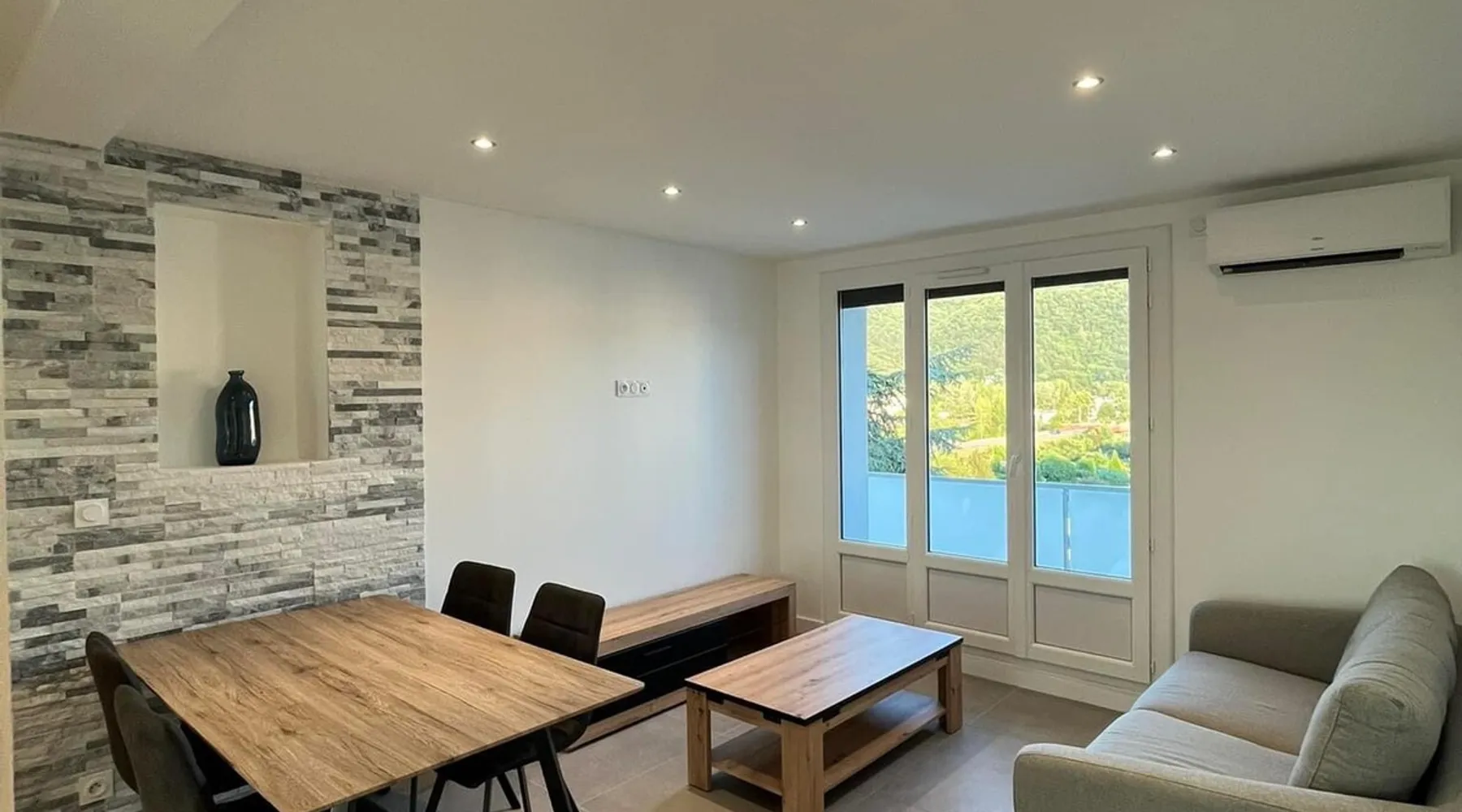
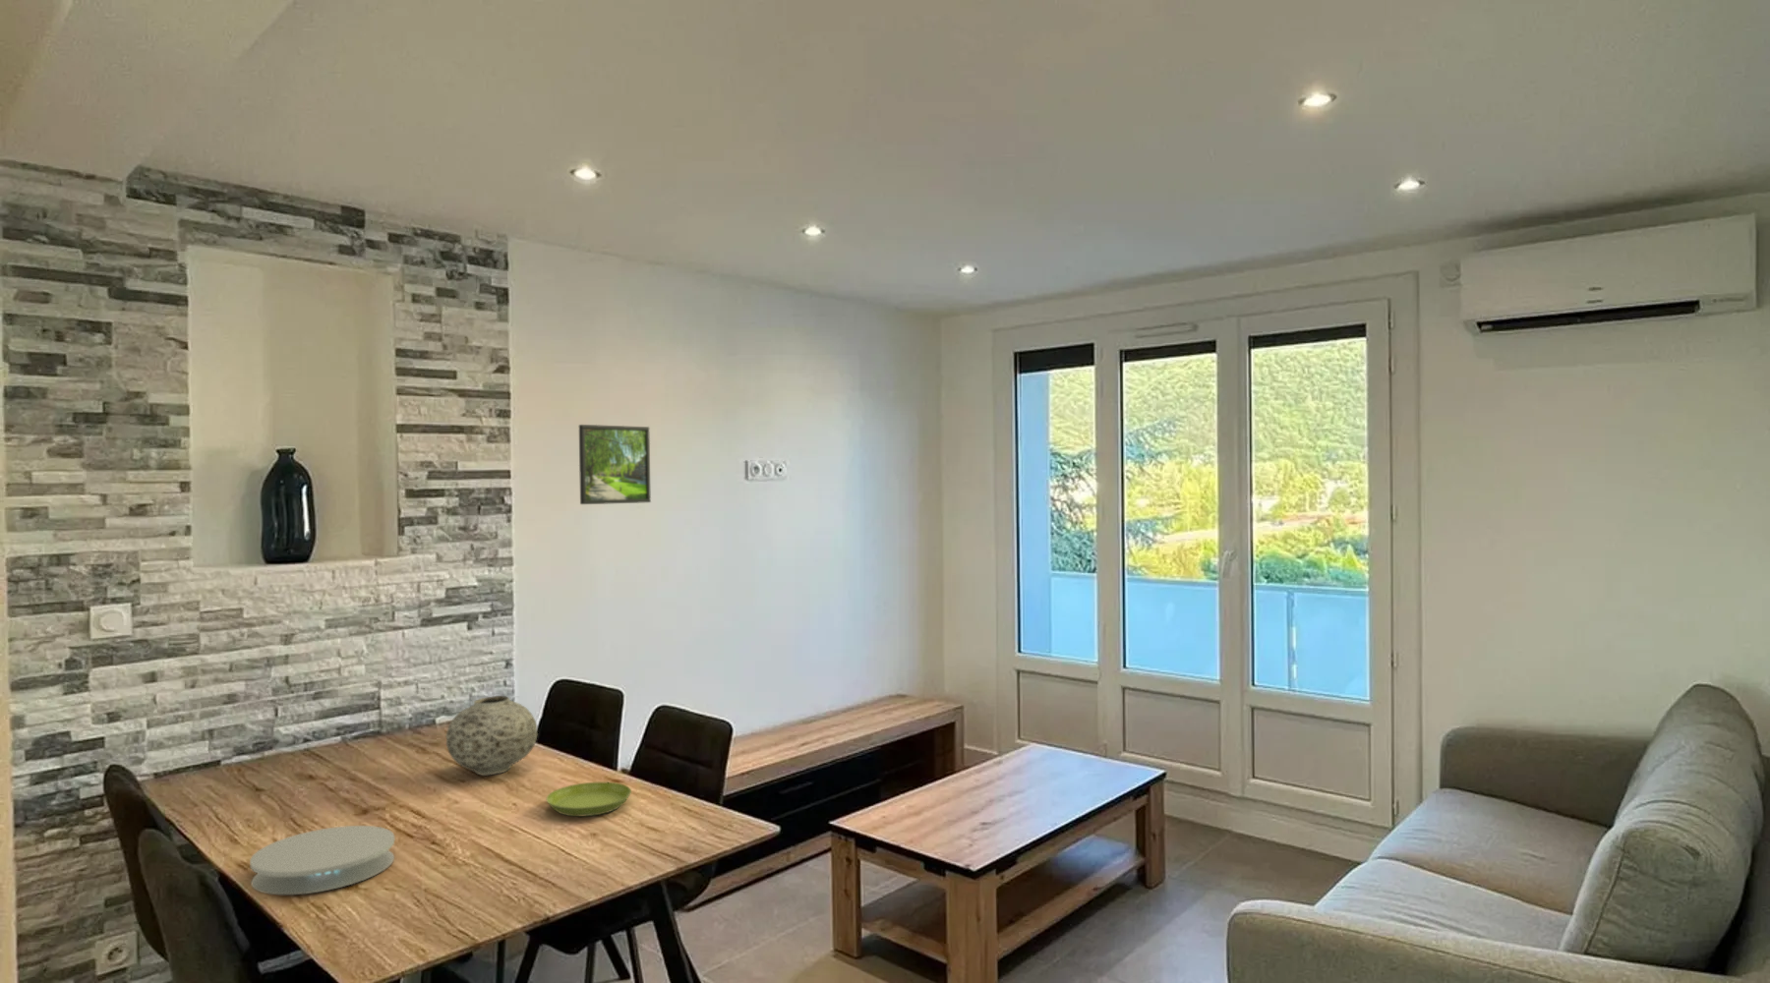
+ plate [248,824,396,896]
+ saucer [545,782,632,817]
+ vase [446,695,539,776]
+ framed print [579,424,653,505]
